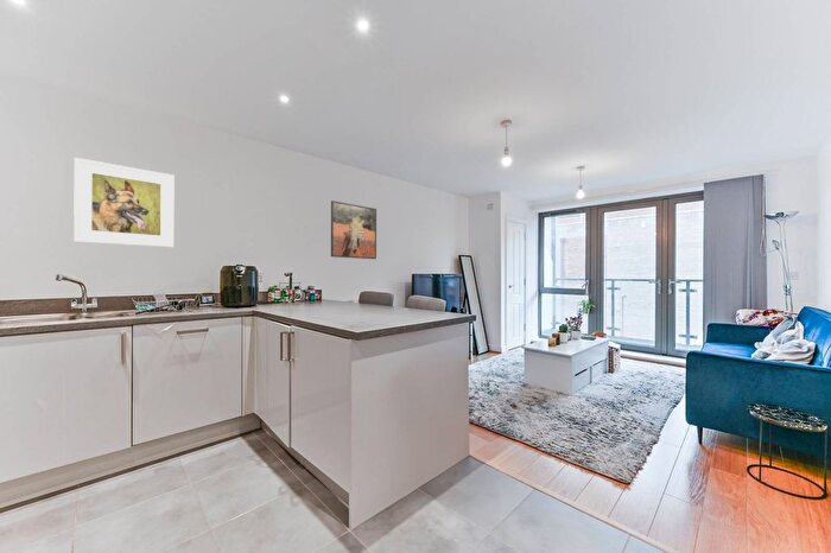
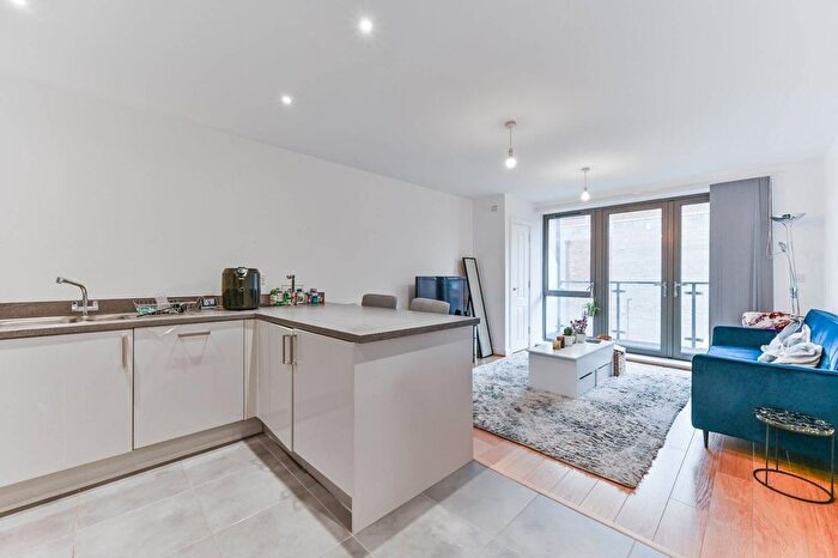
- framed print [72,157,176,248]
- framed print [330,199,378,260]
